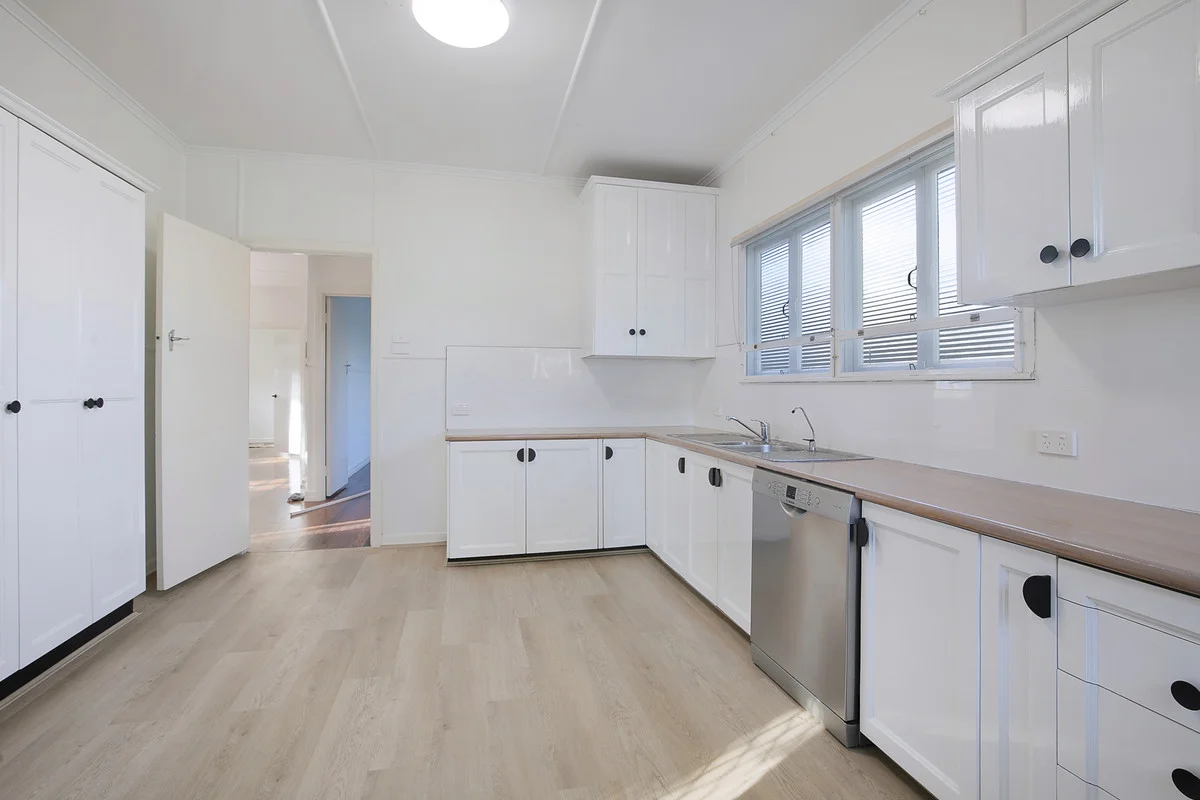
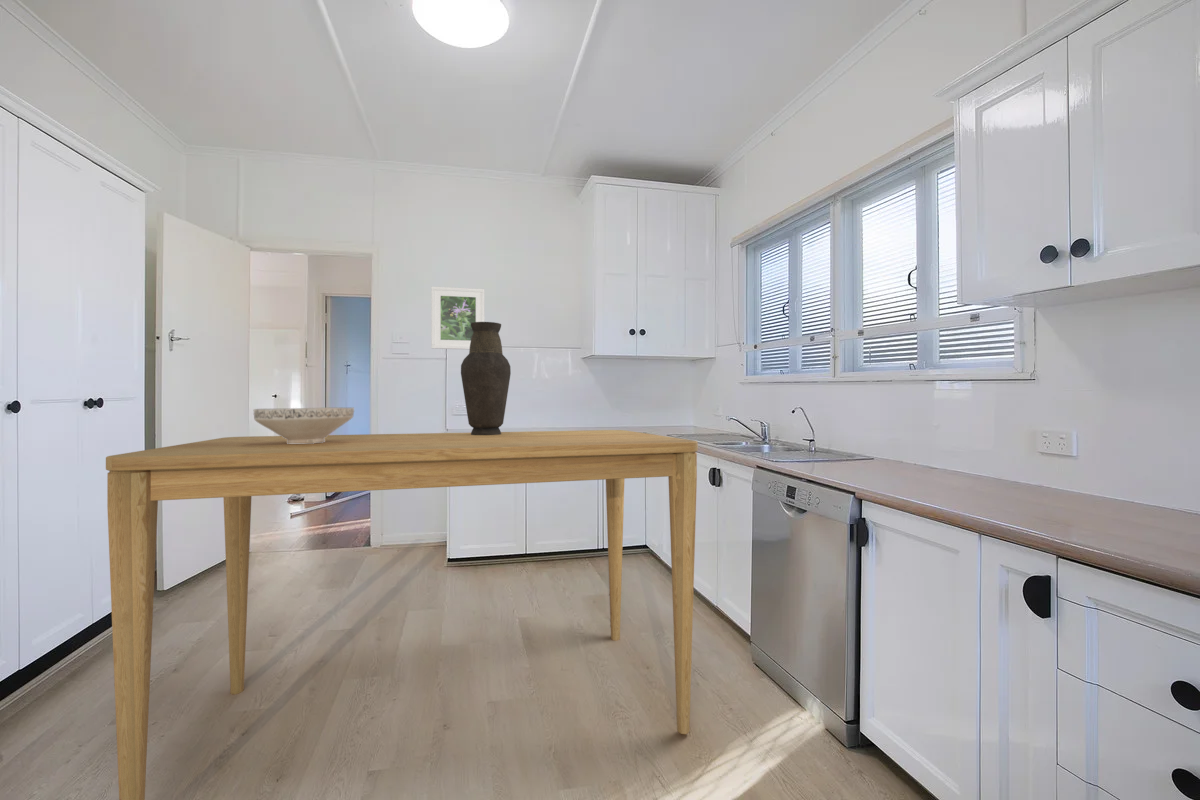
+ dining table [105,429,699,800]
+ decorative bowl [252,407,355,444]
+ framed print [430,285,486,350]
+ vase [460,321,512,435]
